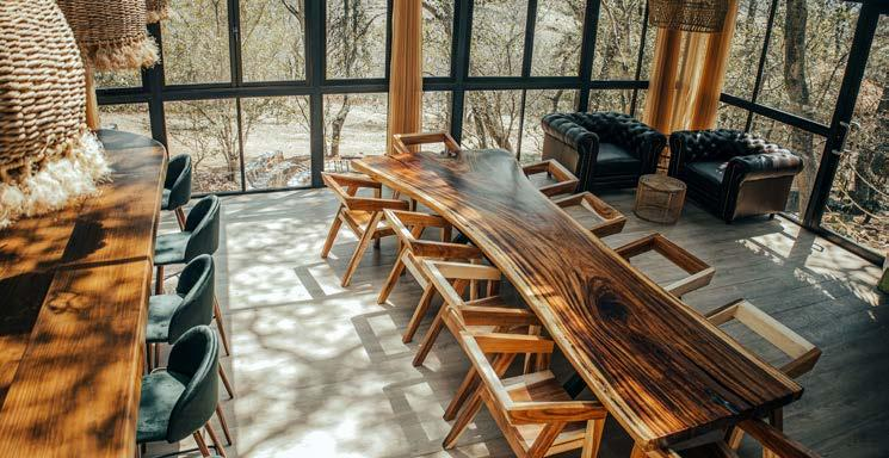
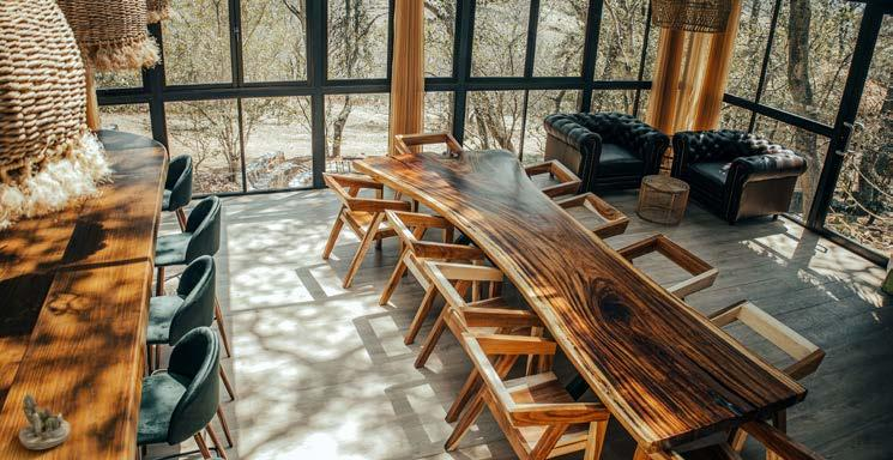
+ succulent planter [18,393,72,450]
